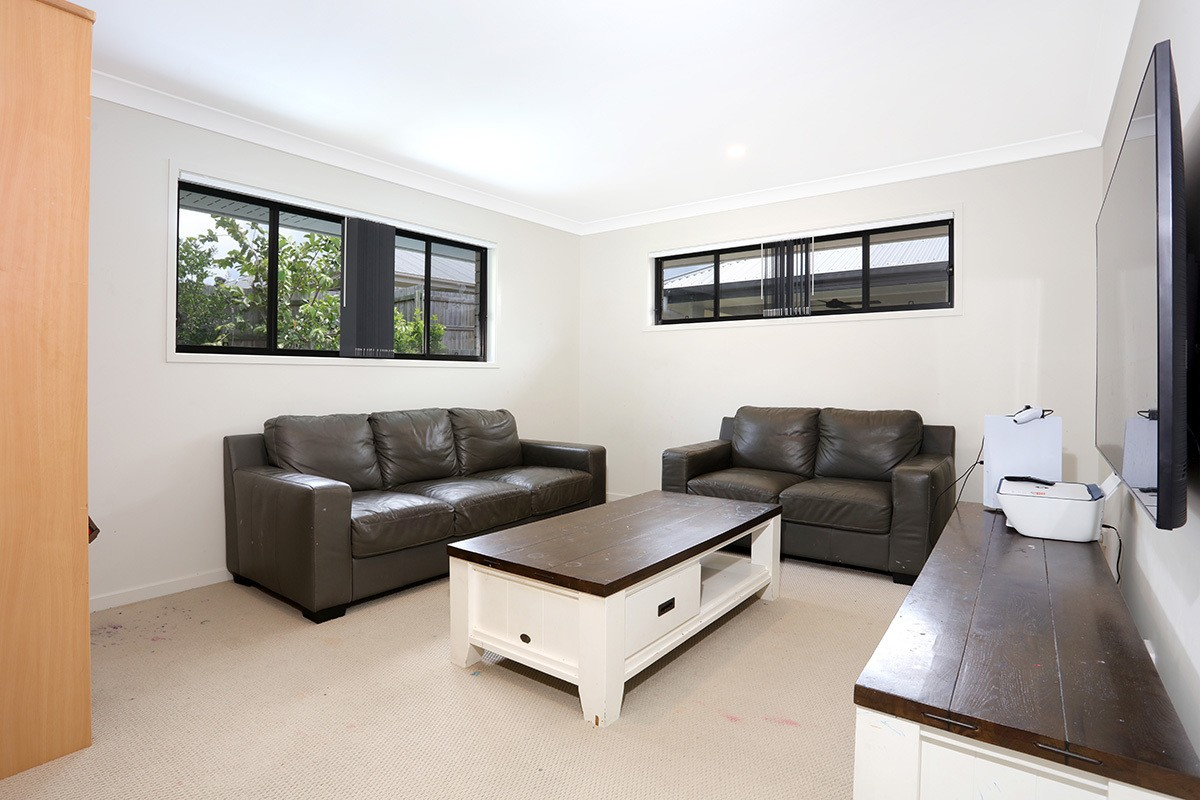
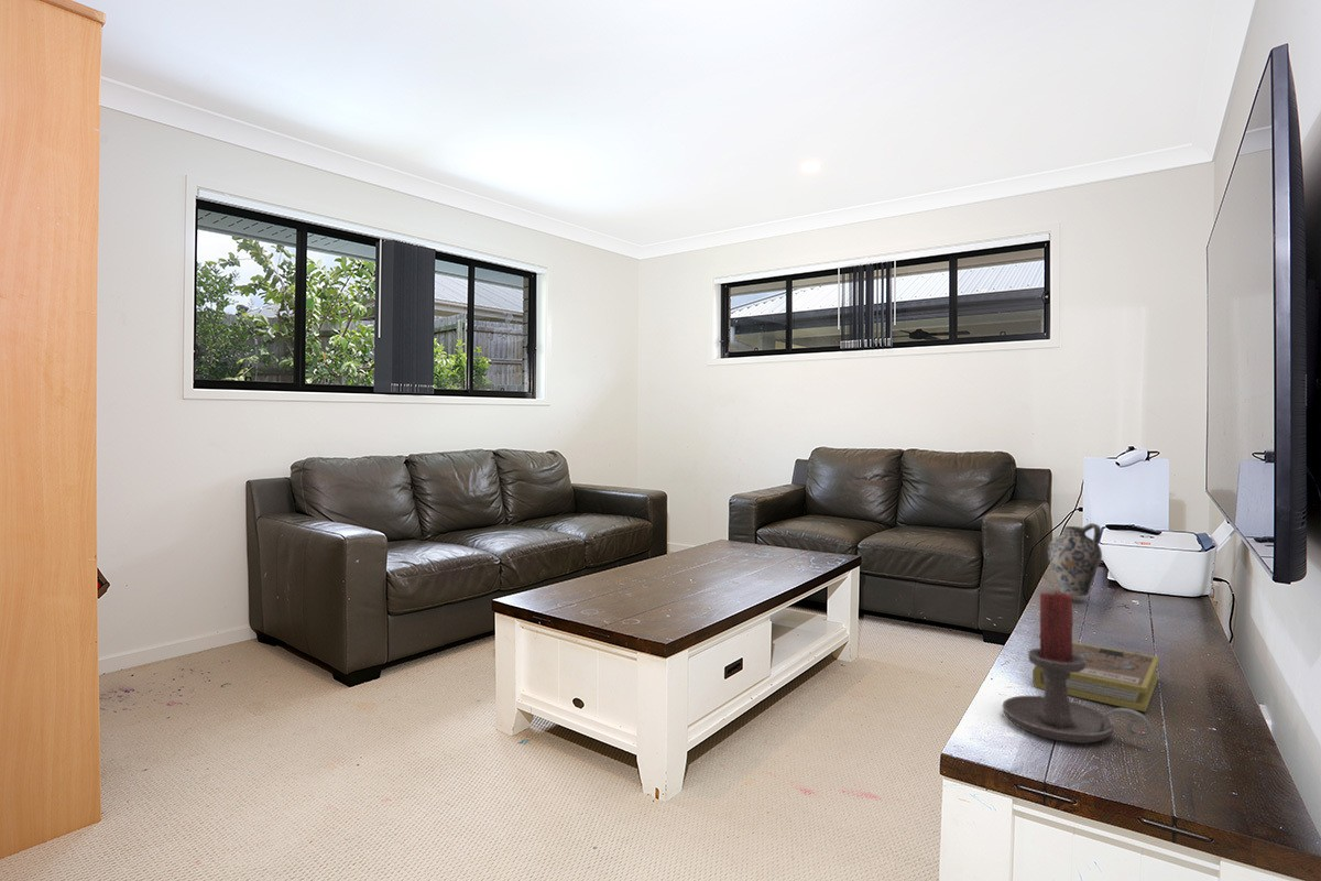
+ candle holder [1001,590,1153,743]
+ ceramic jug [1047,522,1103,597]
+ book [1031,641,1160,713]
